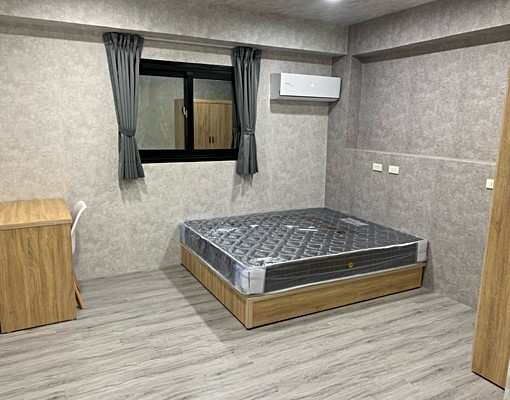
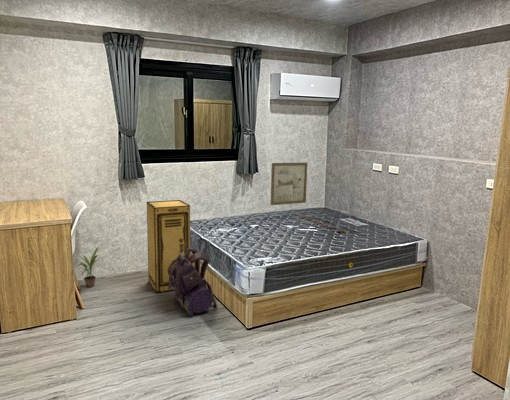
+ wall art [269,162,308,206]
+ potted plant [76,246,103,289]
+ storage cabinet [146,199,191,294]
+ backpack [167,247,218,317]
